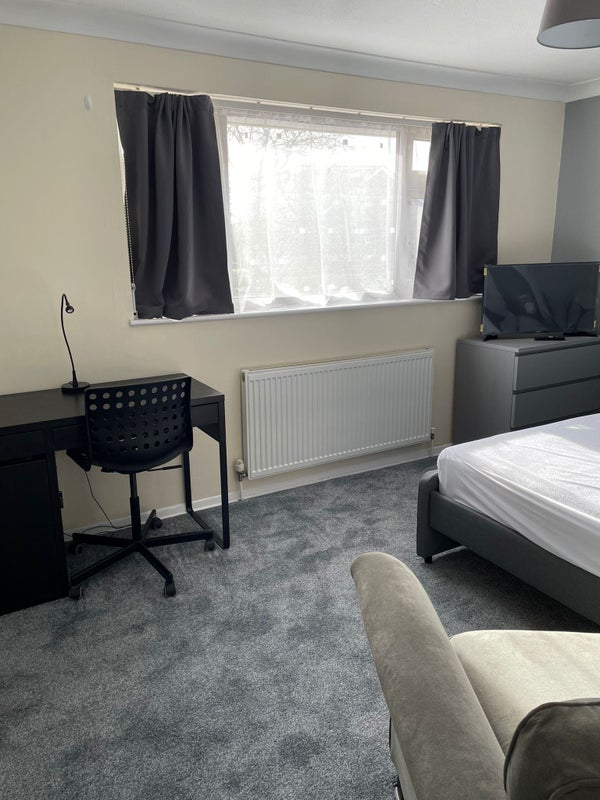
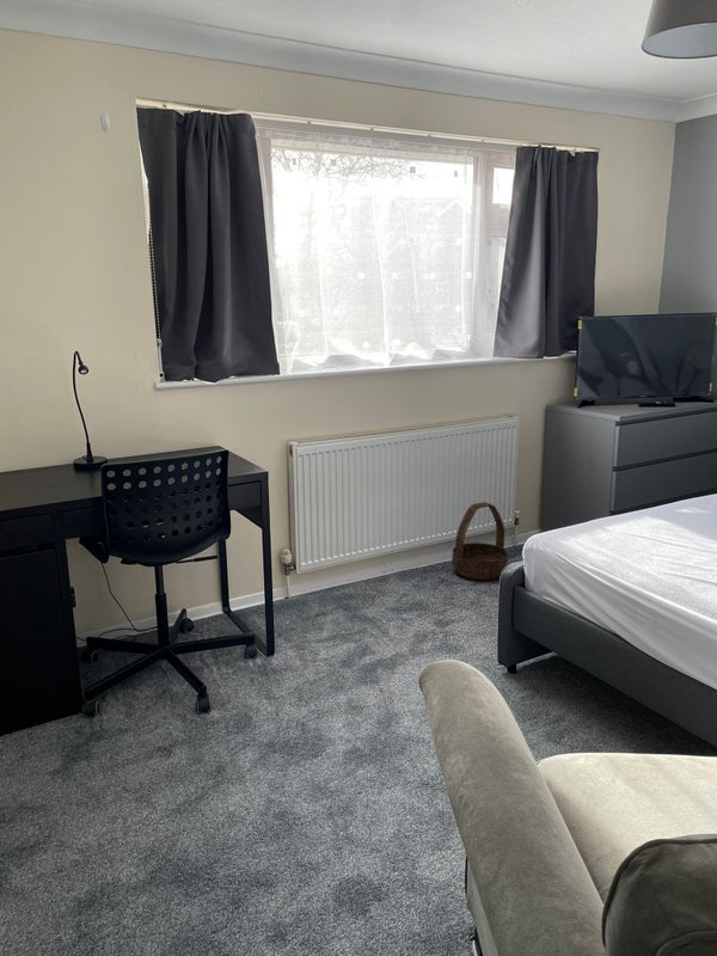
+ basket [451,501,509,581]
